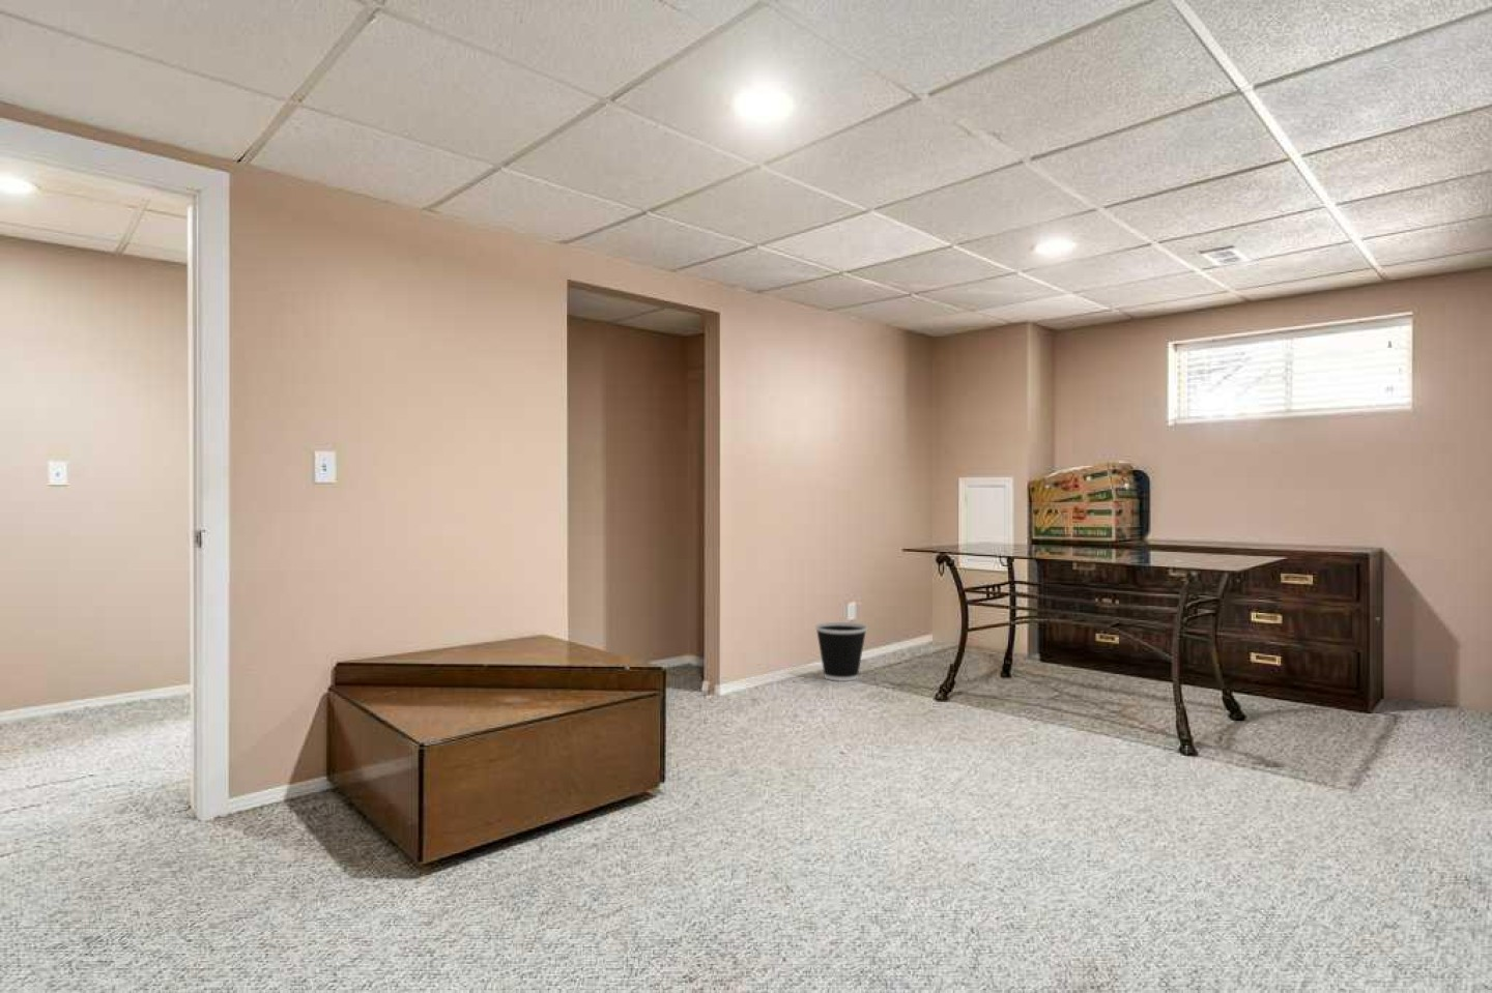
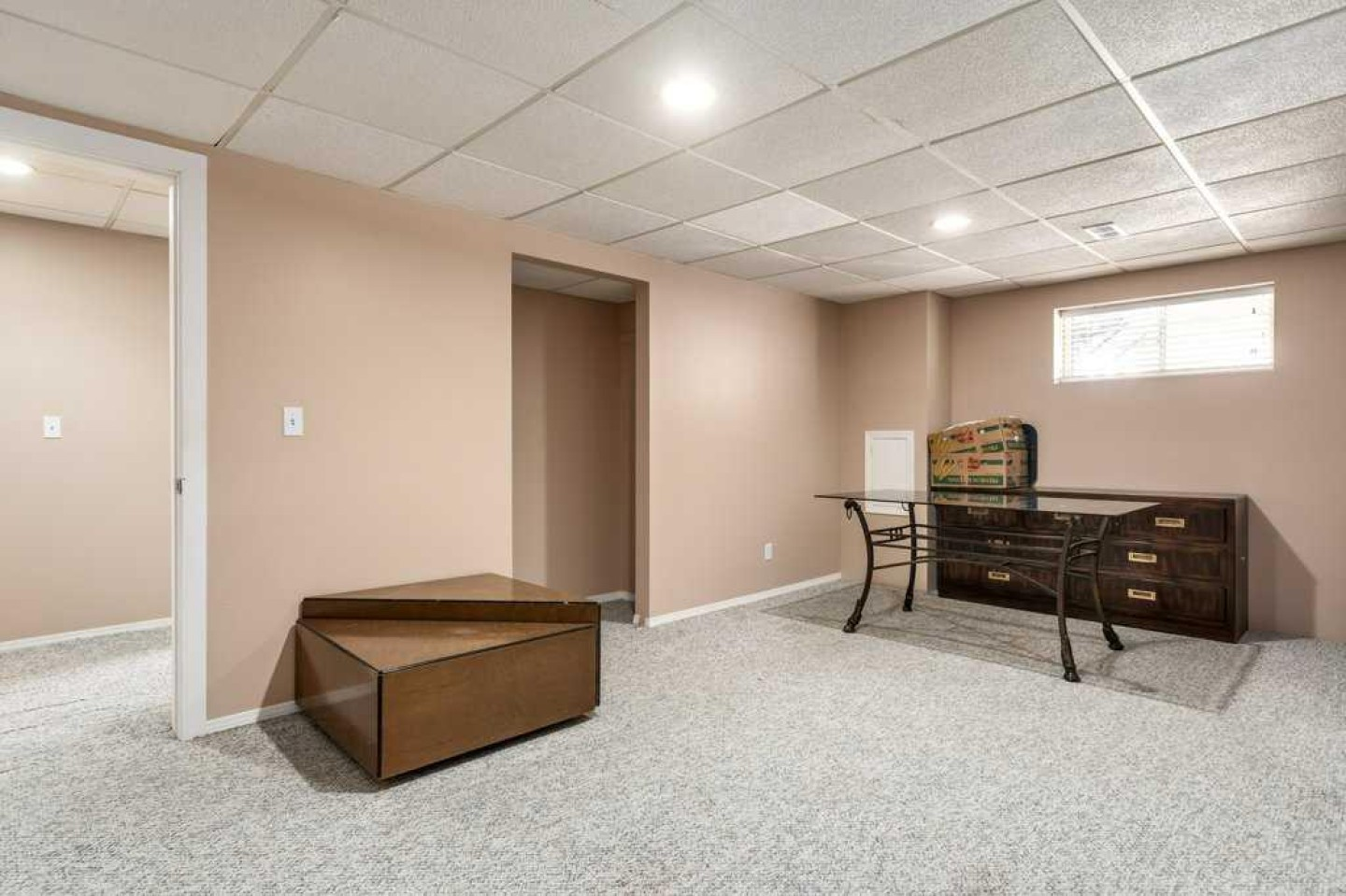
- wastebasket [815,622,868,683]
